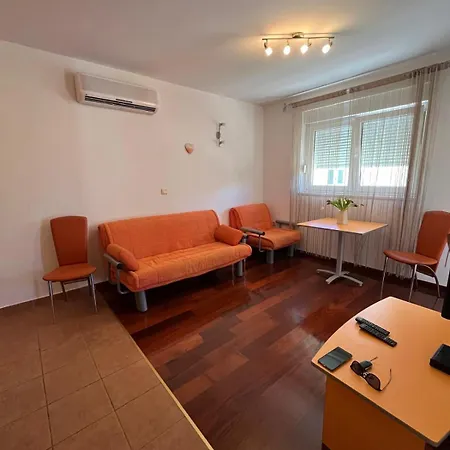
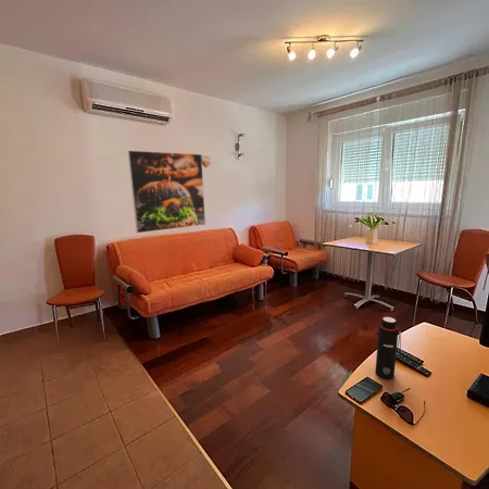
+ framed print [127,150,206,234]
+ water bottle [374,316,402,380]
